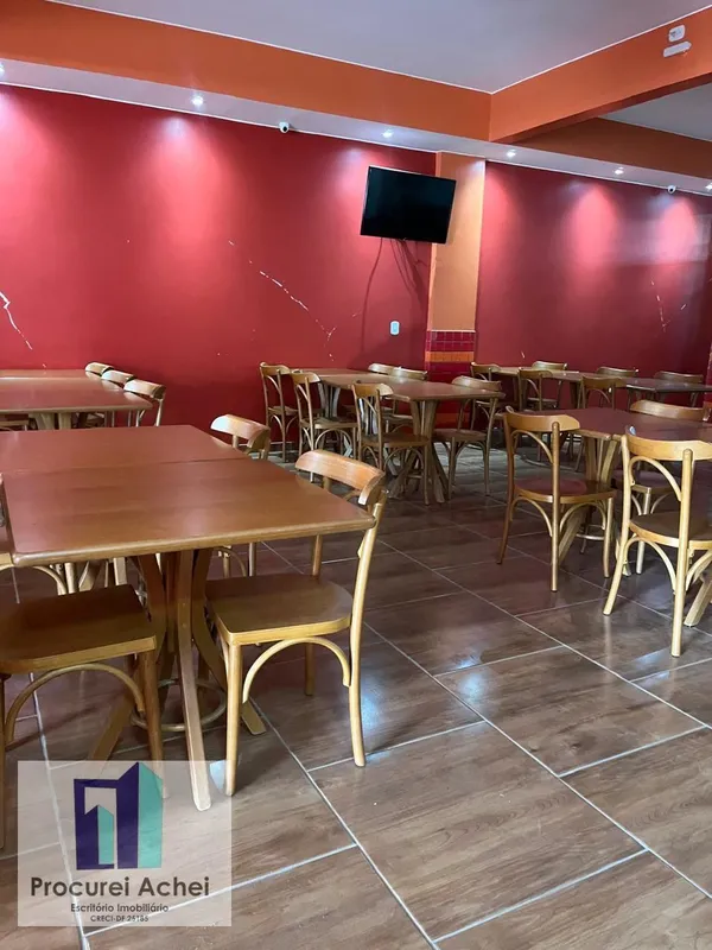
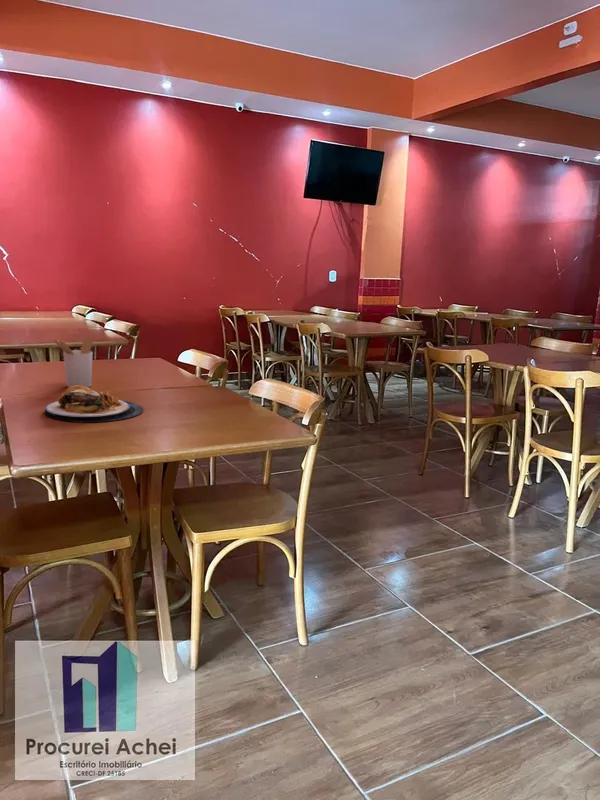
+ plate [44,385,144,423]
+ utensil holder [51,336,94,388]
